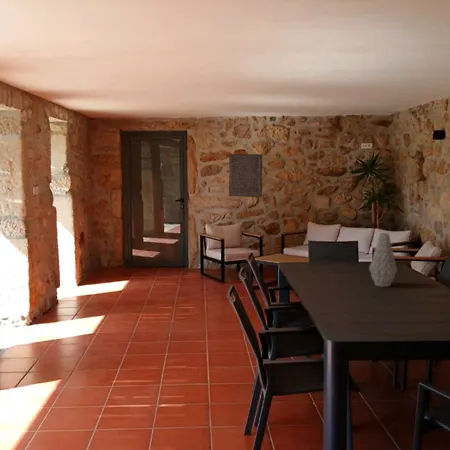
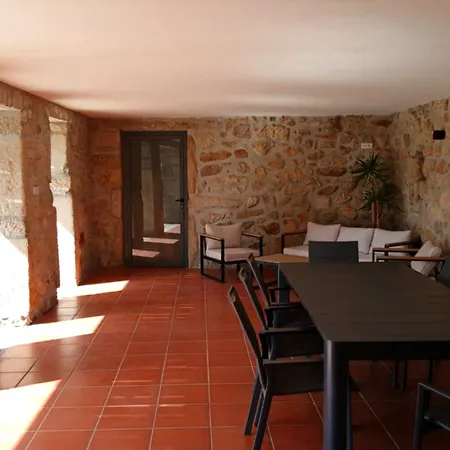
- vase [368,232,398,288]
- stone plaque [228,153,263,198]
